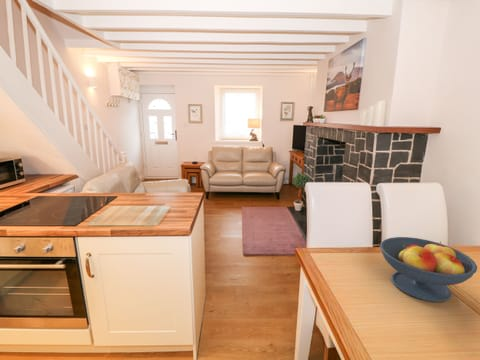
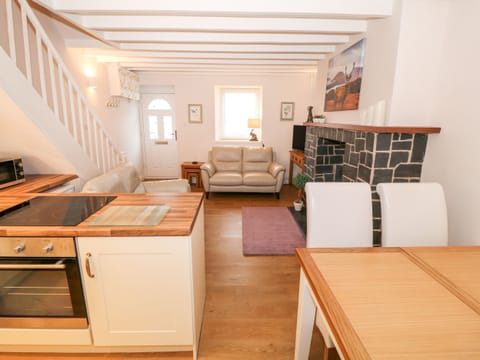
- fruit bowl [379,236,478,303]
